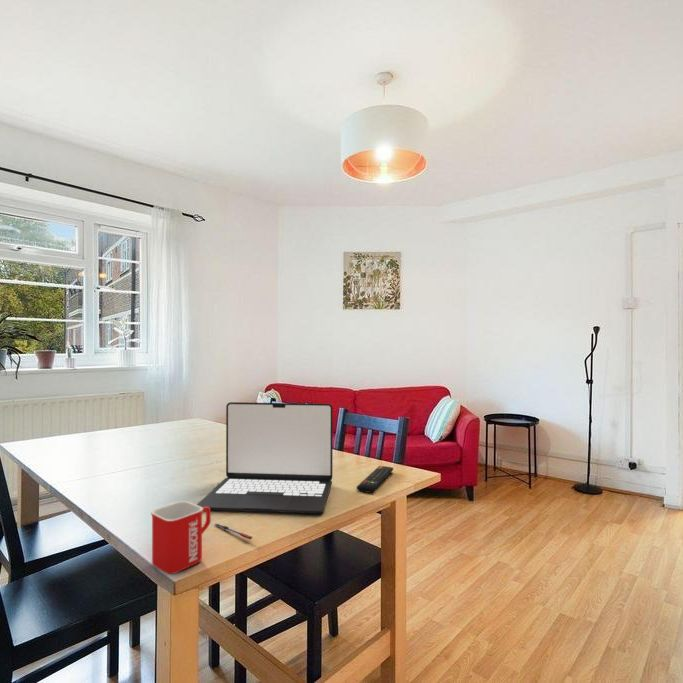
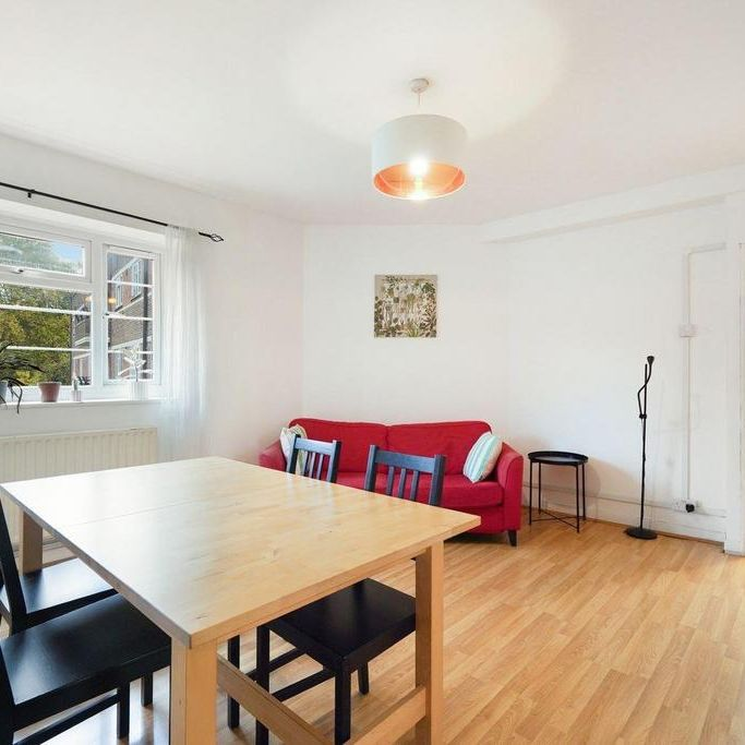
- mug [150,500,212,575]
- pen [214,522,253,540]
- remote control [356,465,394,494]
- laptop [196,401,334,515]
